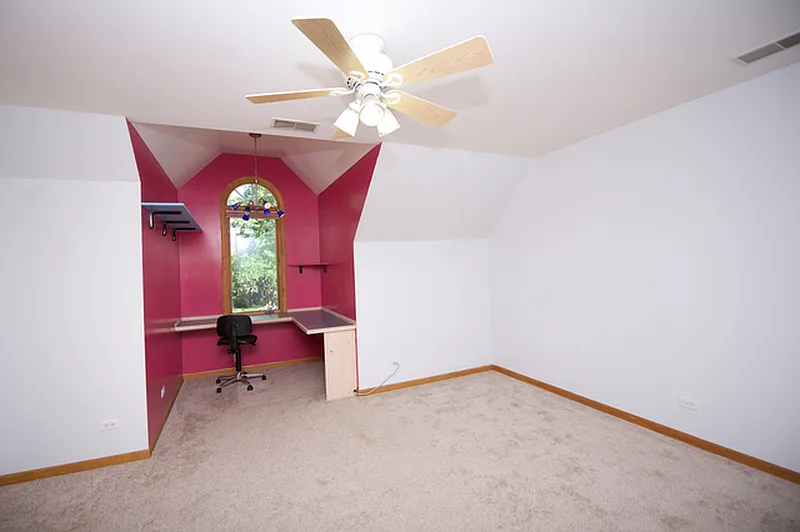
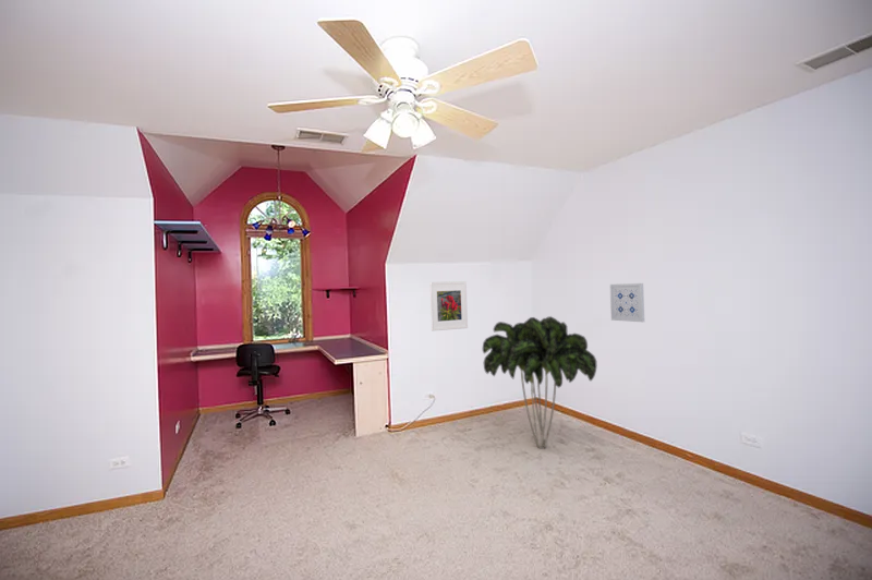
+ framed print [429,280,469,331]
+ indoor plant [482,315,598,450]
+ wall art [609,282,645,323]
